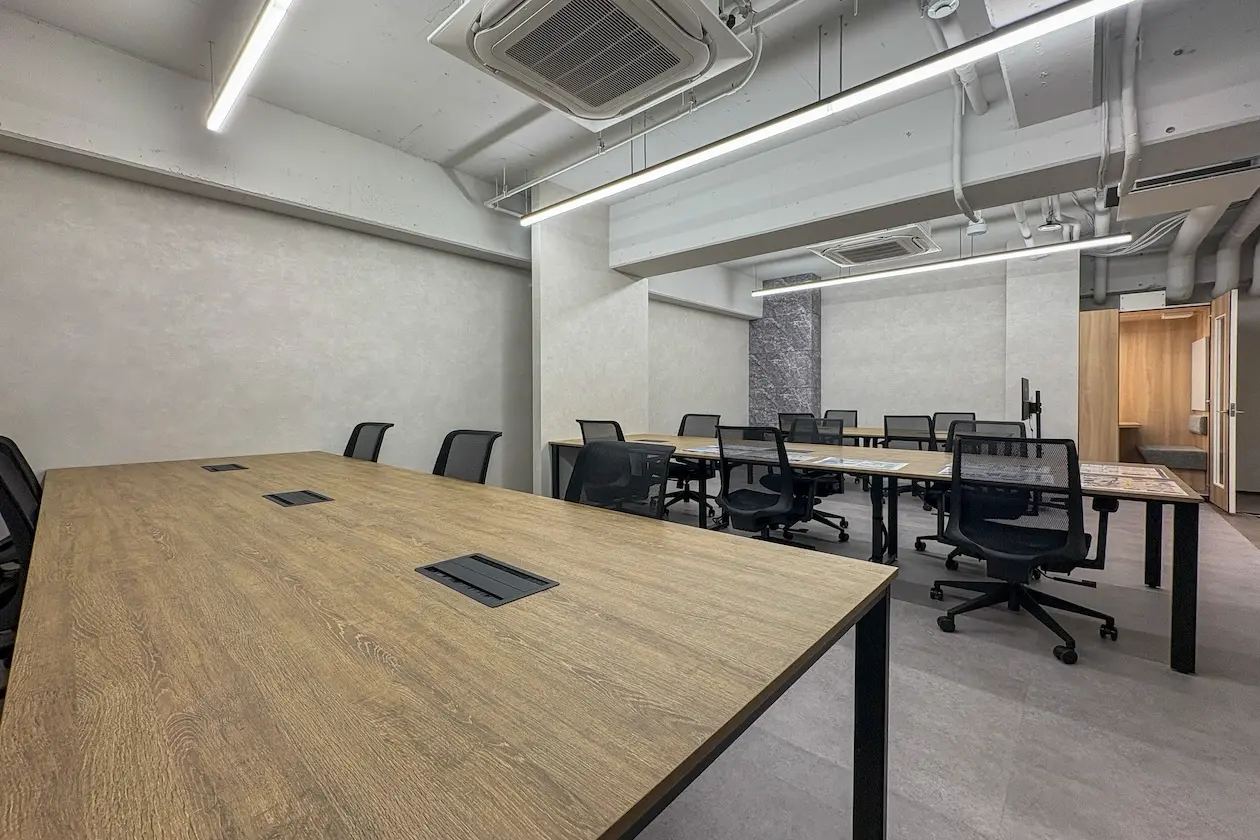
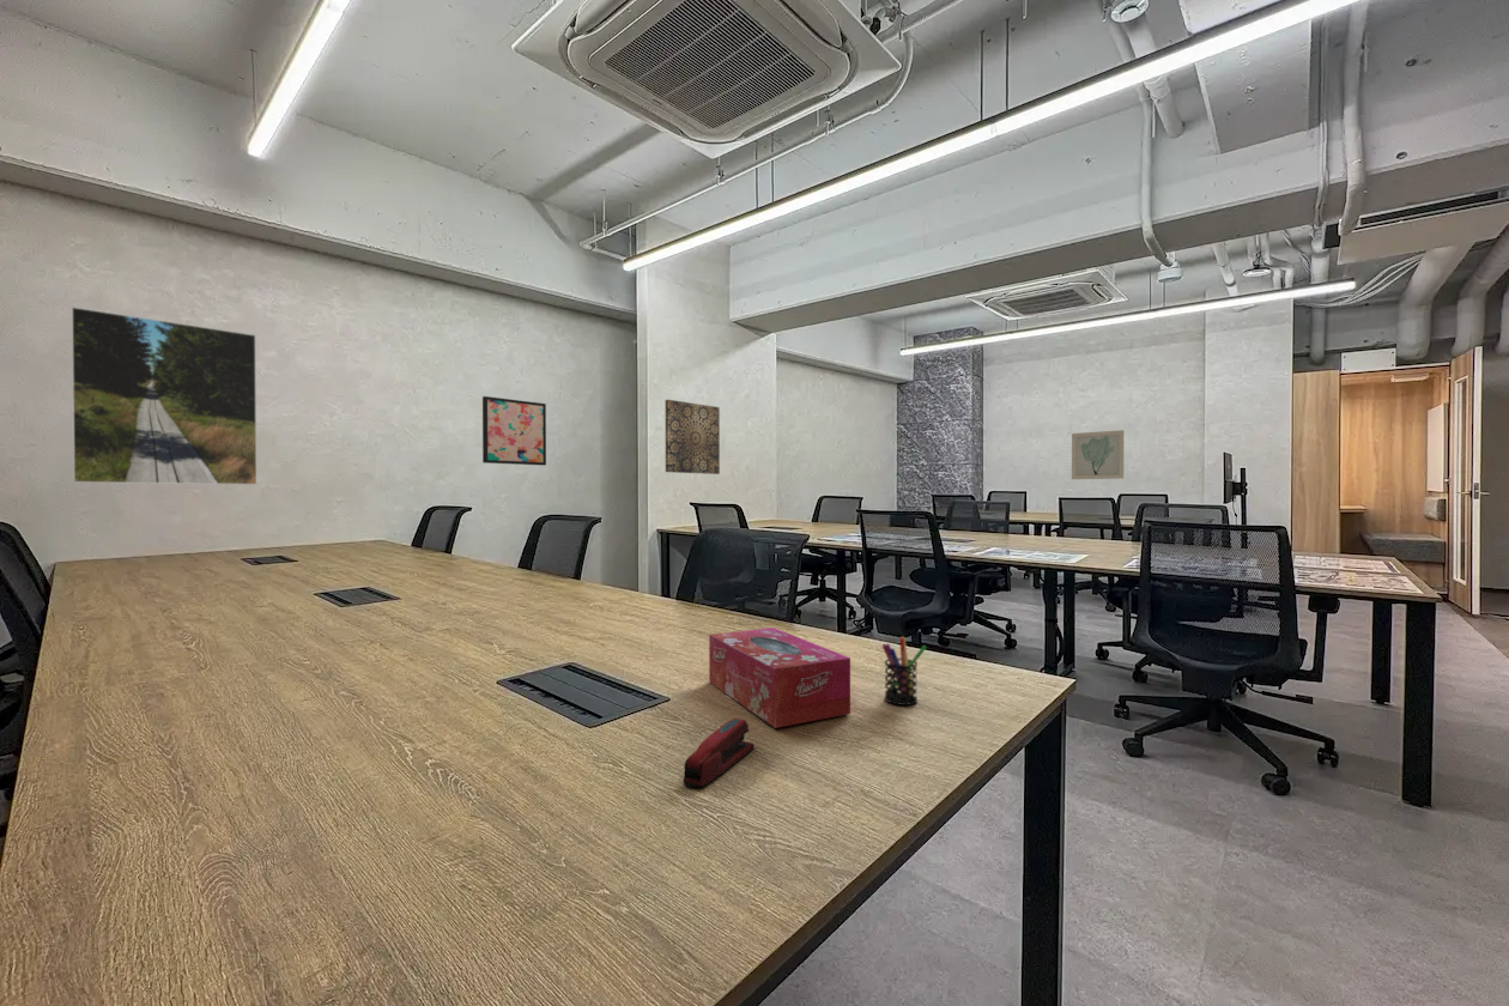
+ tissue box [708,626,852,729]
+ stapler [681,717,756,788]
+ wall art [663,399,721,475]
+ wall art [481,395,547,466]
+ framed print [71,305,259,486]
+ wall art [1071,429,1125,480]
+ pen holder [881,636,927,707]
